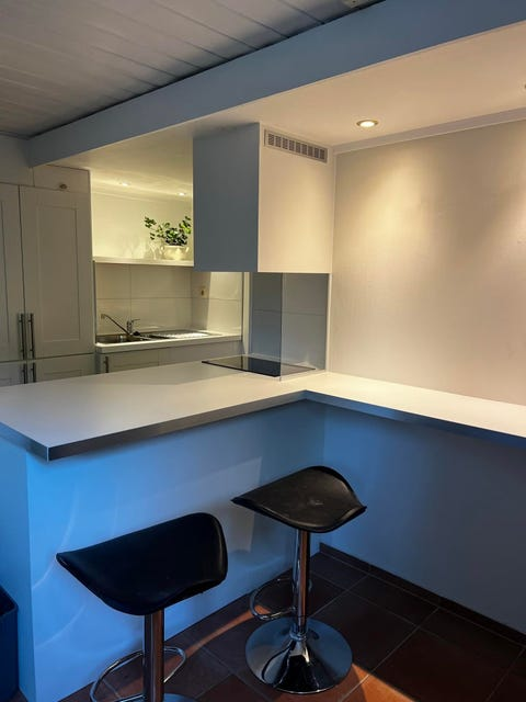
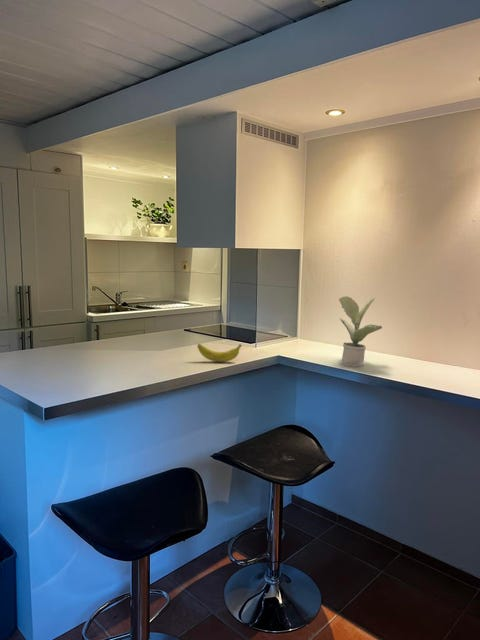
+ banana [196,343,243,363]
+ potted plant [337,295,383,368]
